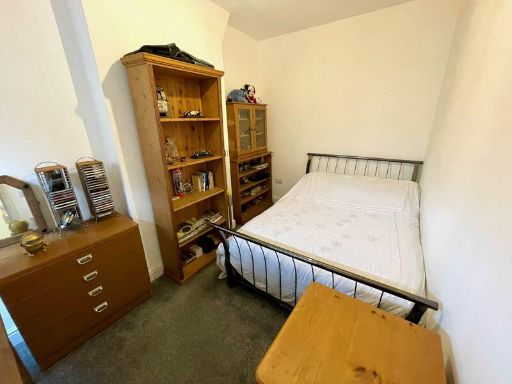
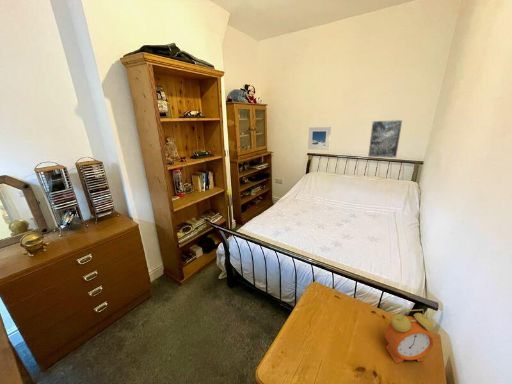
+ alarm clock [384,308,435,364]
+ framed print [307,126,332,151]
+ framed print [367,119,403,159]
